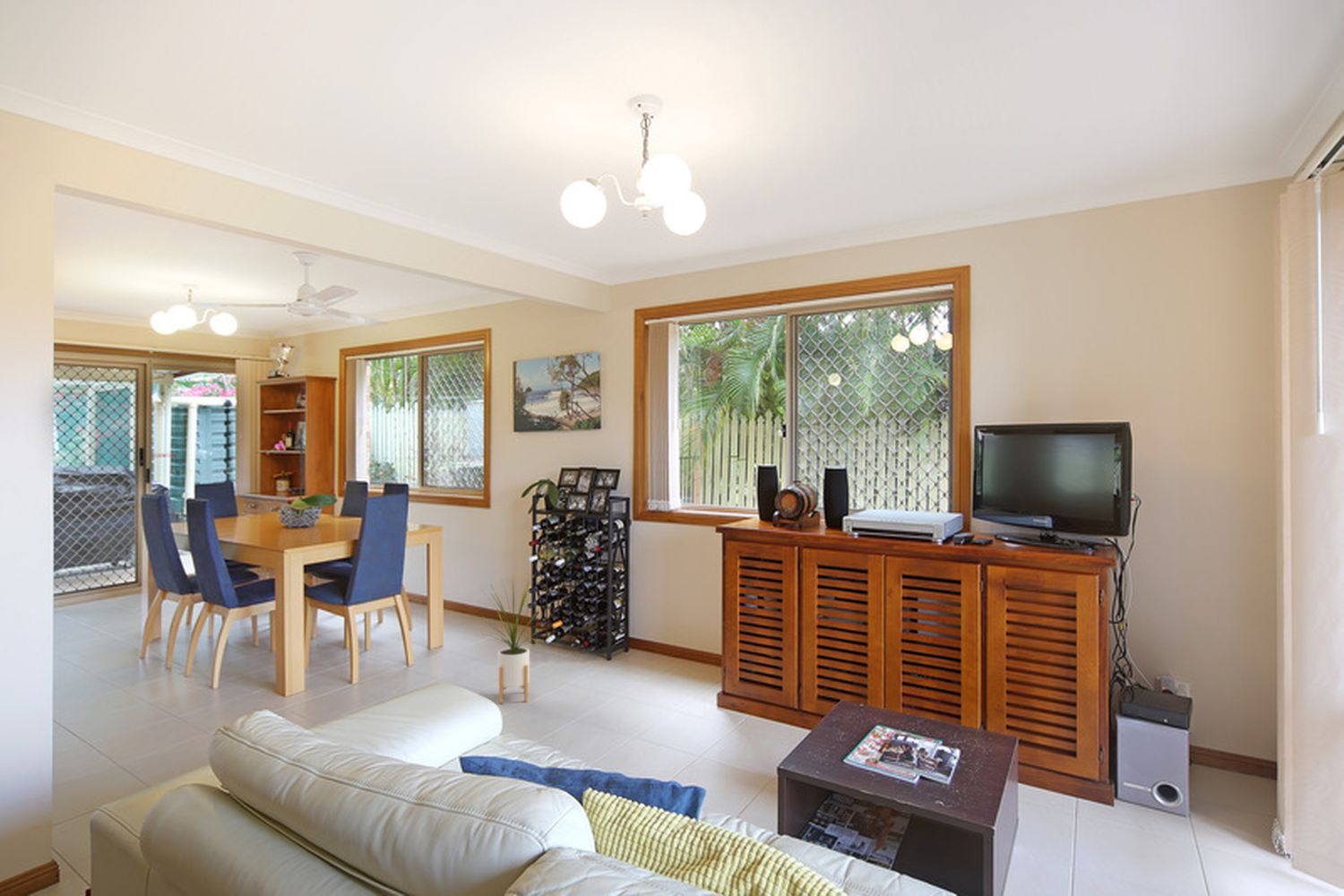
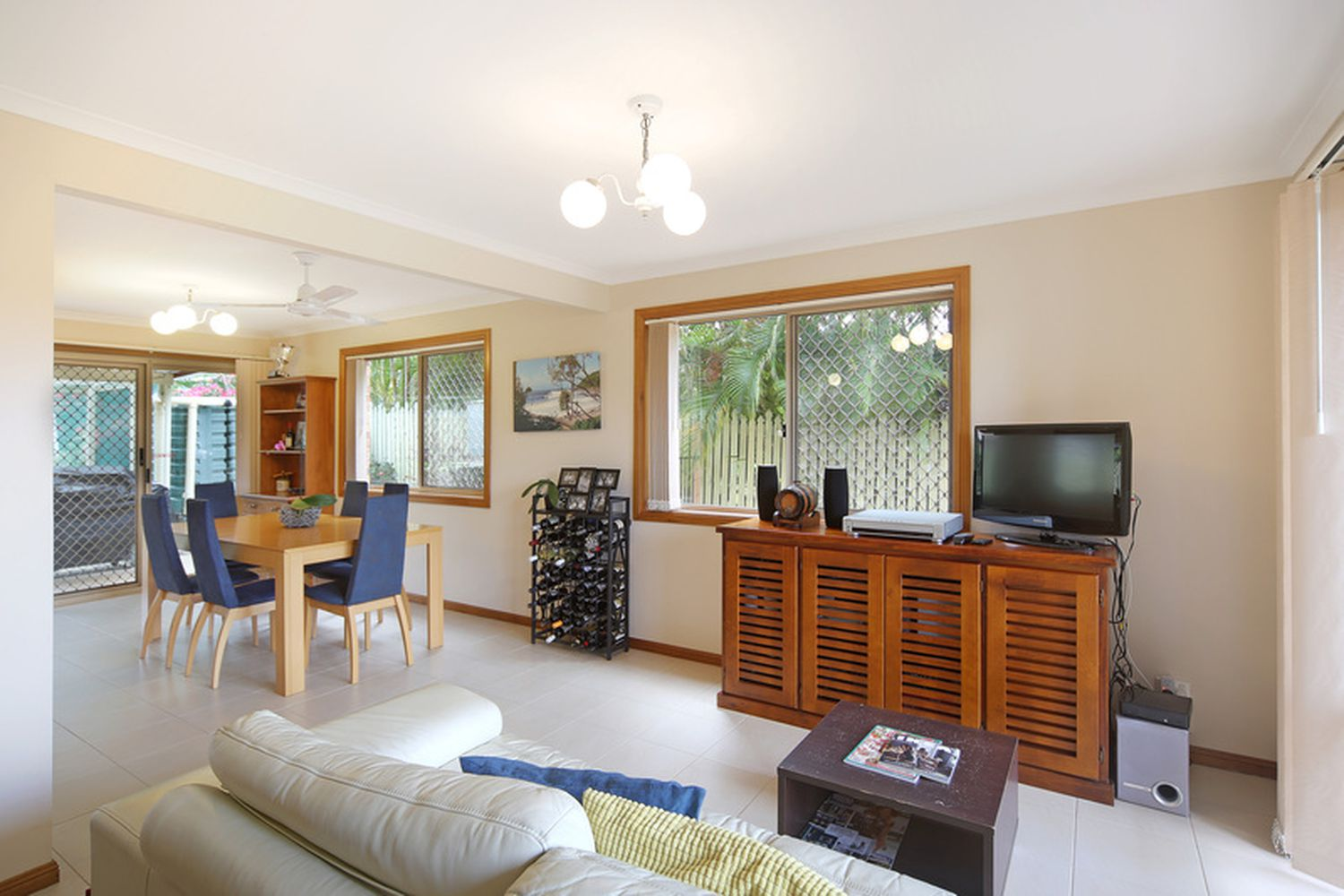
- house plant [481,575,548,704]
